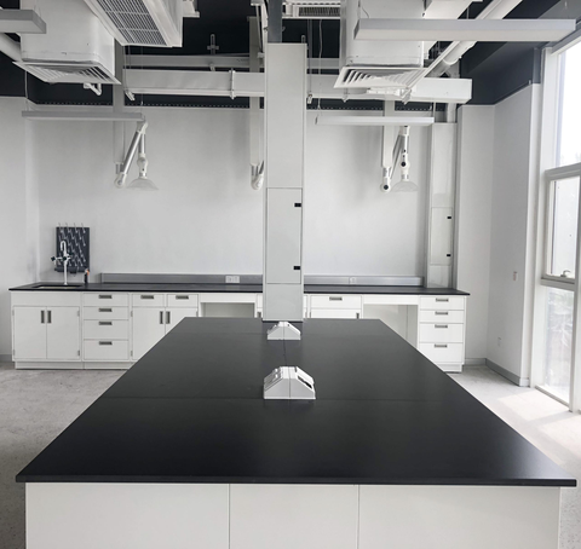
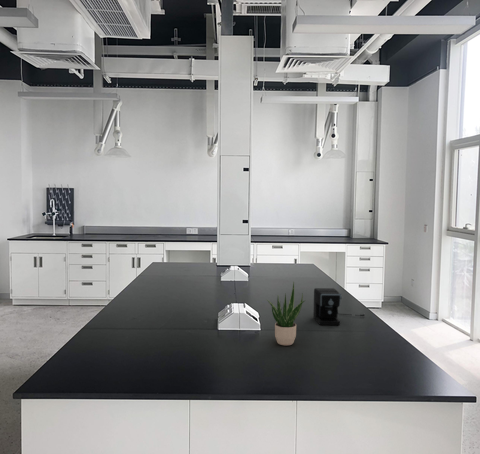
+ coffee maker [312,287,366,326]
+ potted plant [266,281,306,346]
